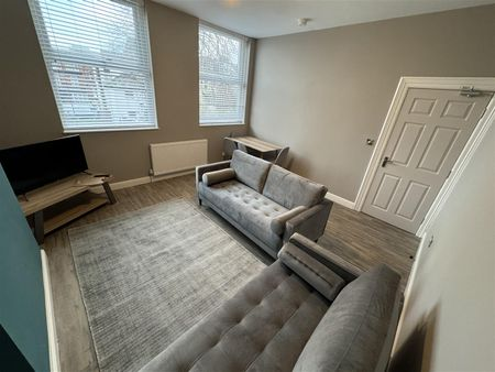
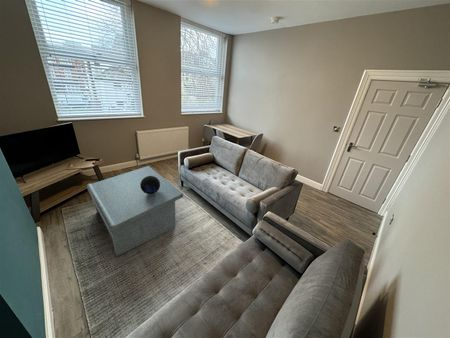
+ coffee table [86,165,184,257]
+ decorative sphere [140,176,160,194]
